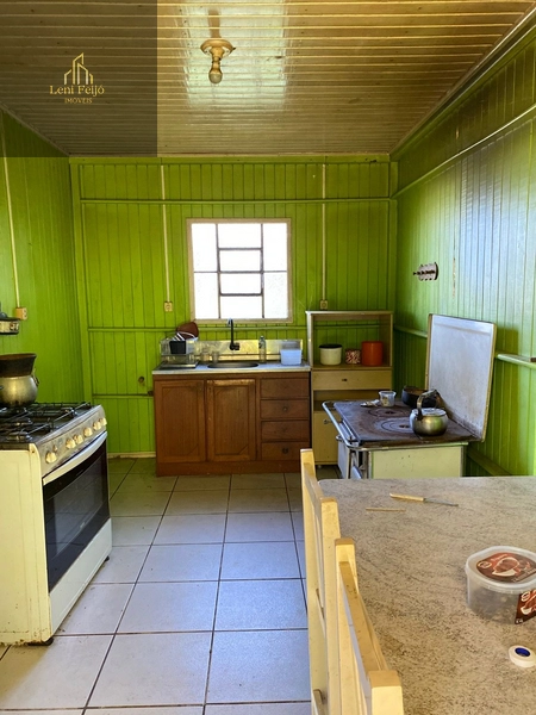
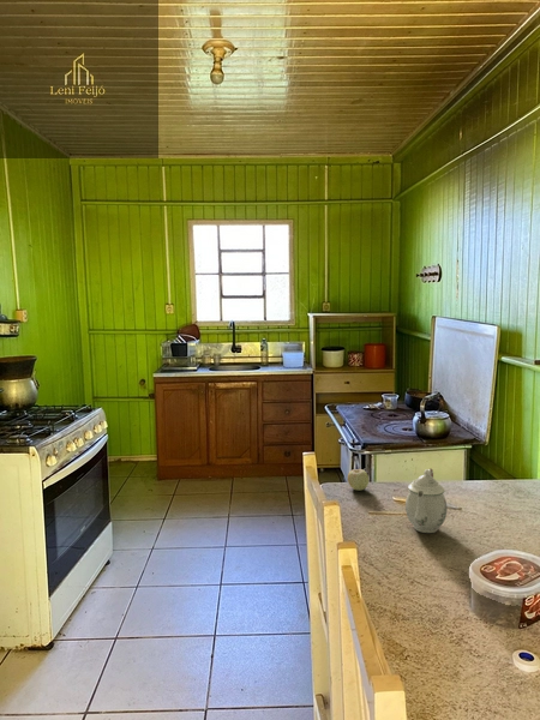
+ fruit [347,467,370,492]
+ teapot [404,468,449,534]
